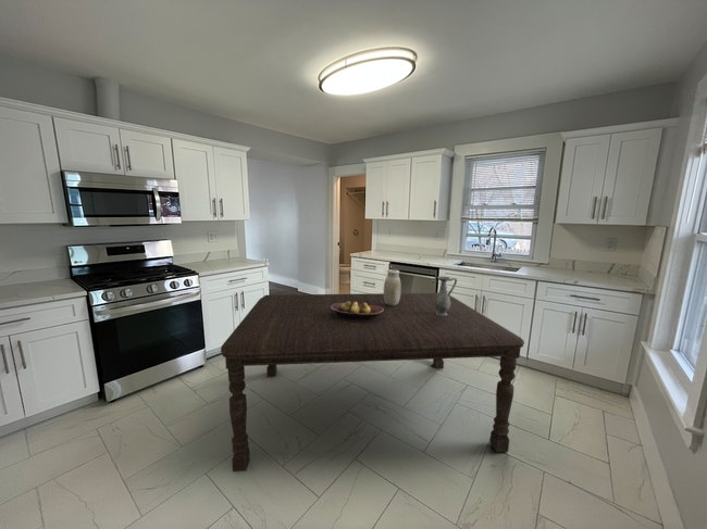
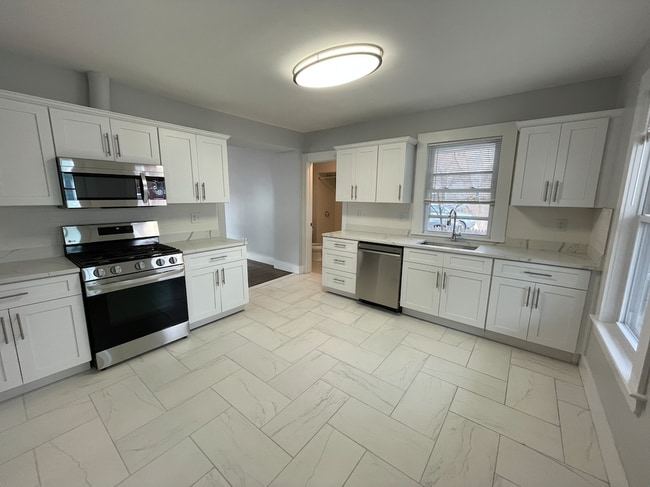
- fruit bowl [331,301,384,319]
- vase [383,268,402,305]
- pitcher [434,276,458,316]
- dining table [220,292,525,473]
